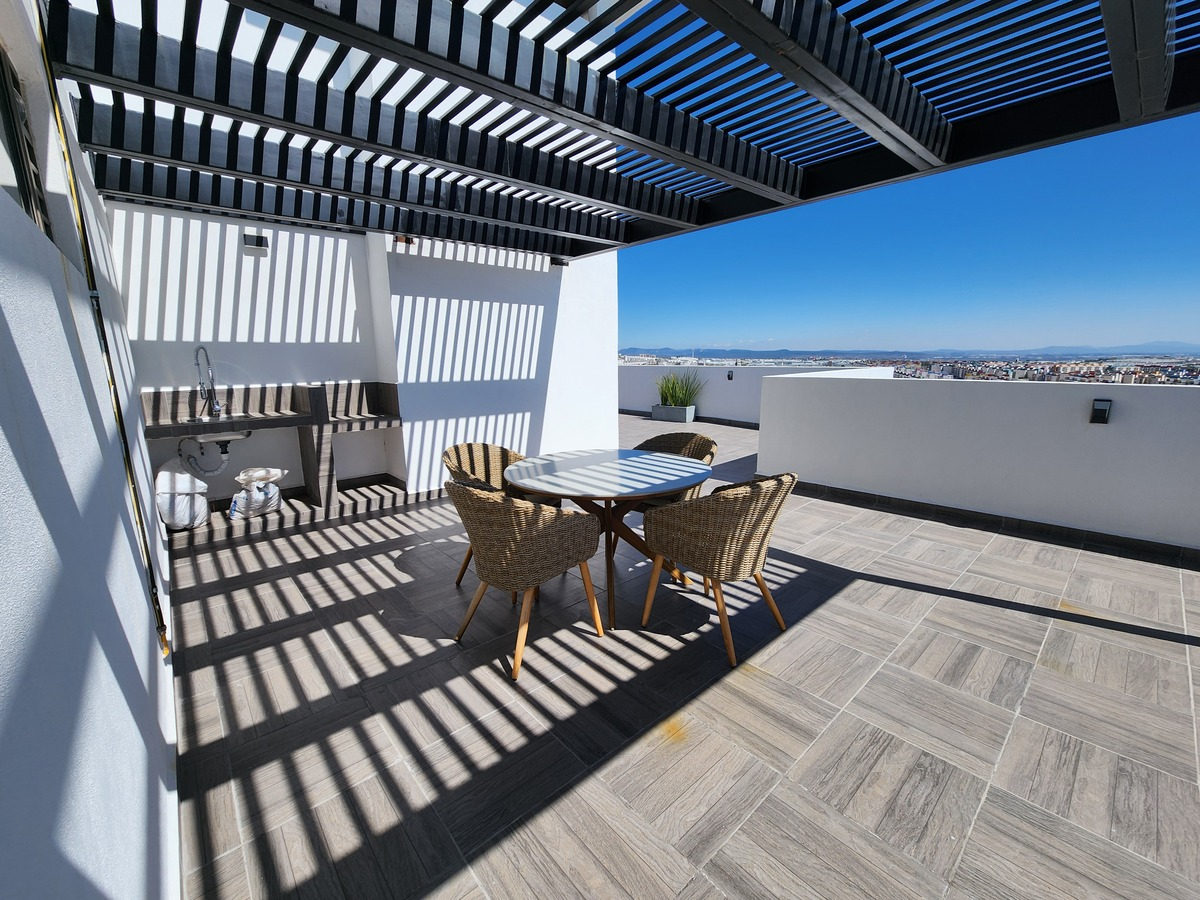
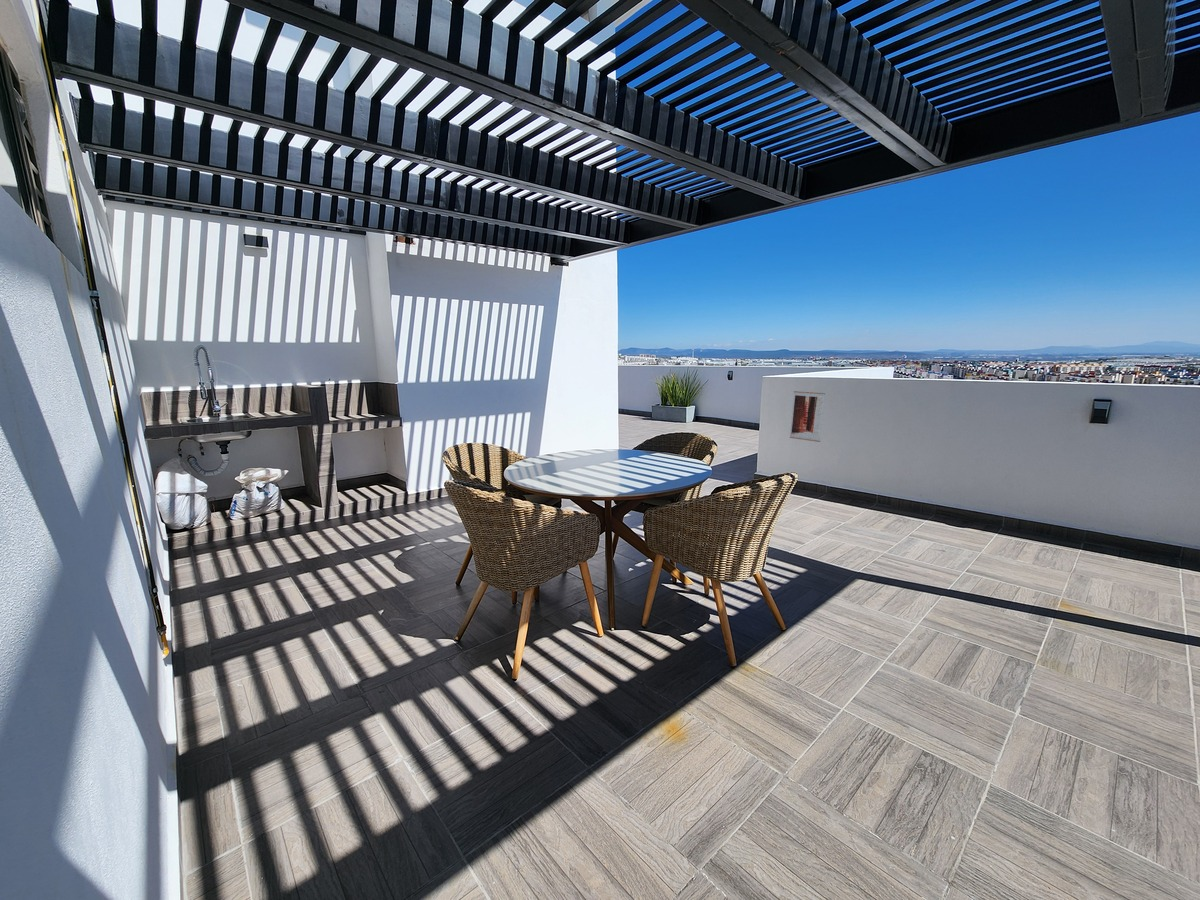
+ wall art [789,390,826,443]
